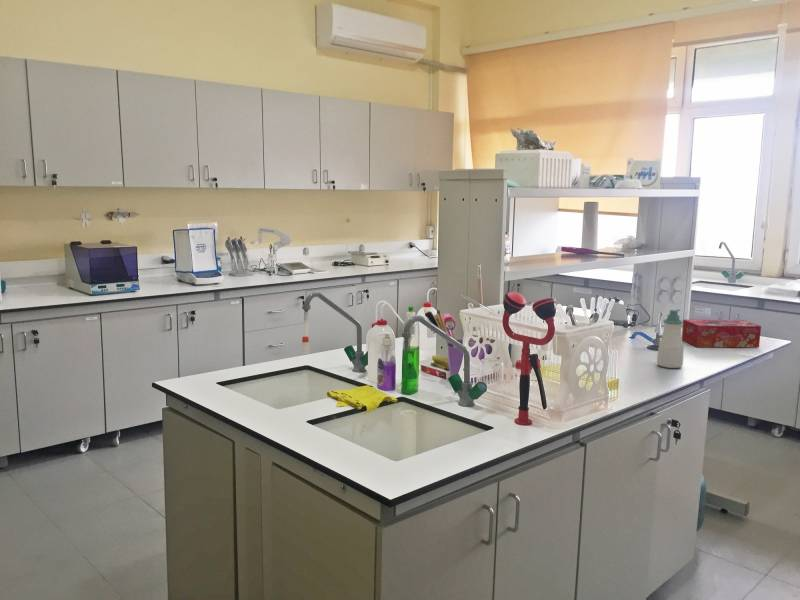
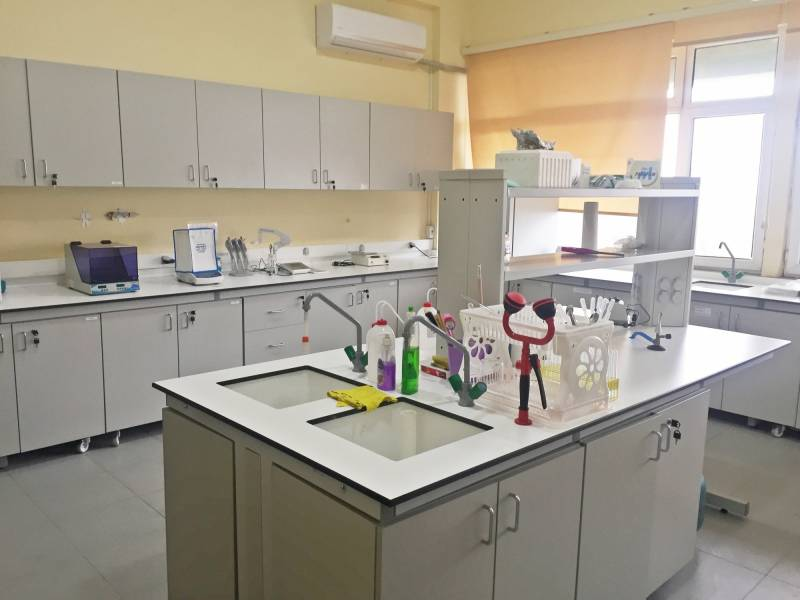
- tissue box [681,318,762,348]
- soap bottle [656,308,684,369]
